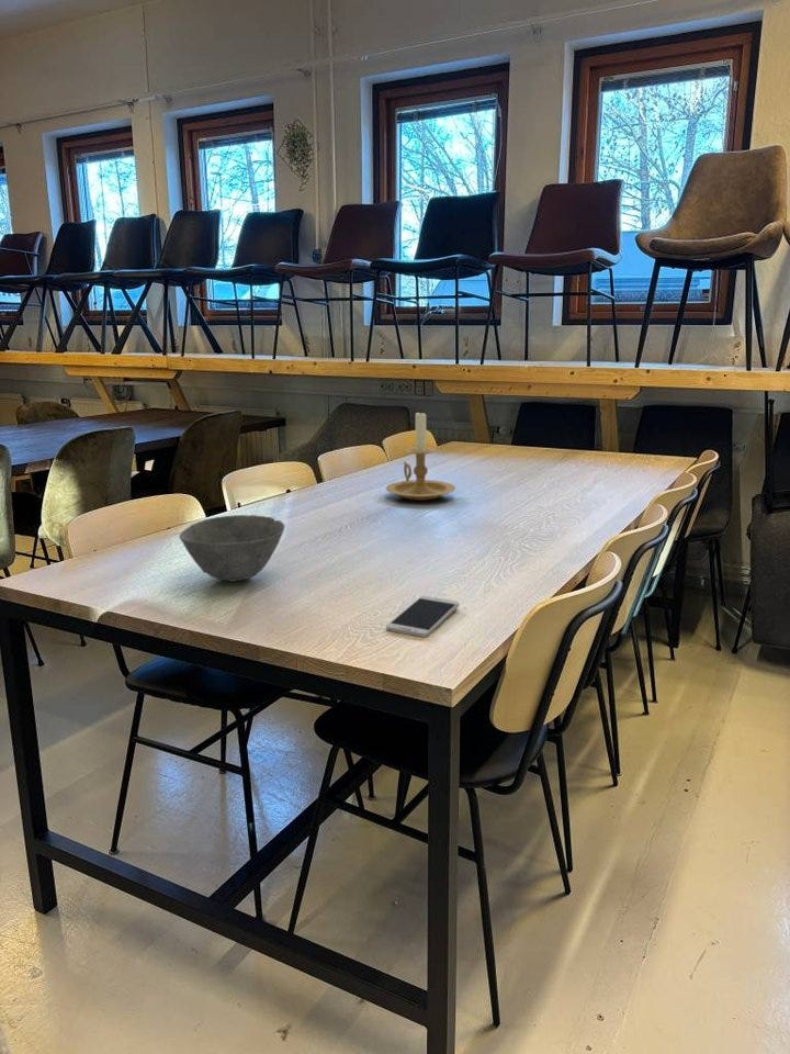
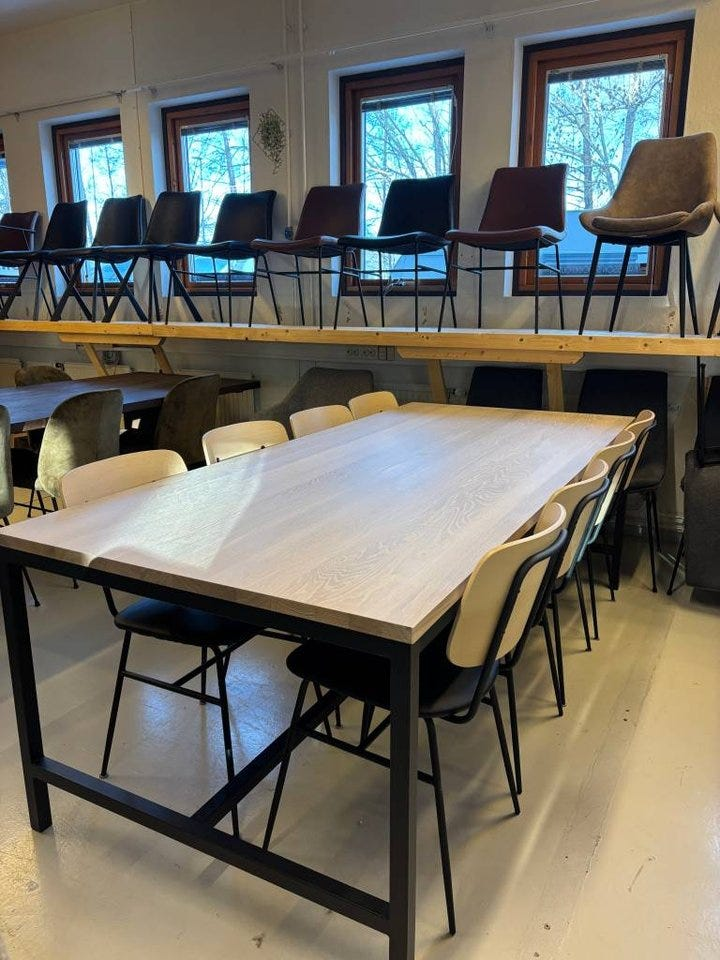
- candle holder [385,408,456,502]
- smartphone [385,595,460,638]
- bowl [178,514,286,583]
